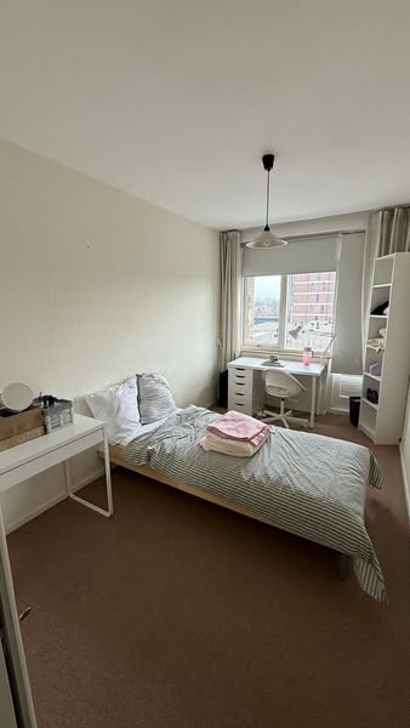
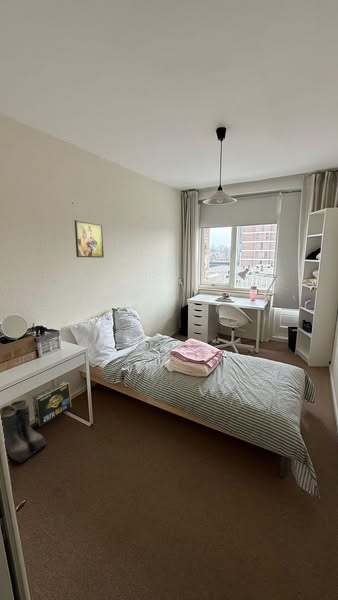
+ box [32,380,72,427]
+ boots [0,399,48,463]
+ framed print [74,219,105,259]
